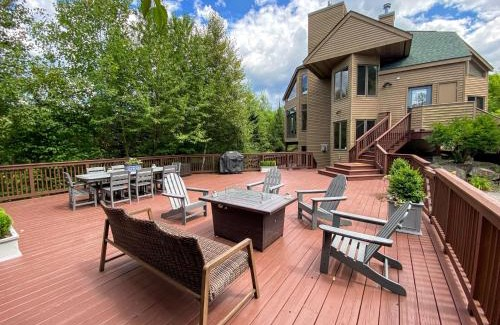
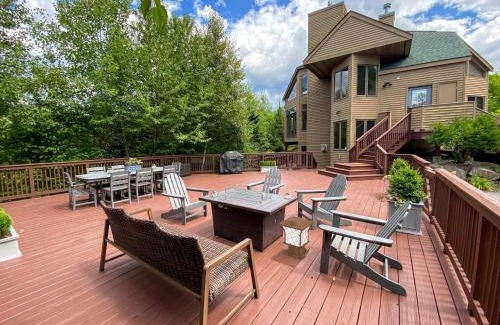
+ lantern [278,215,315,260]
